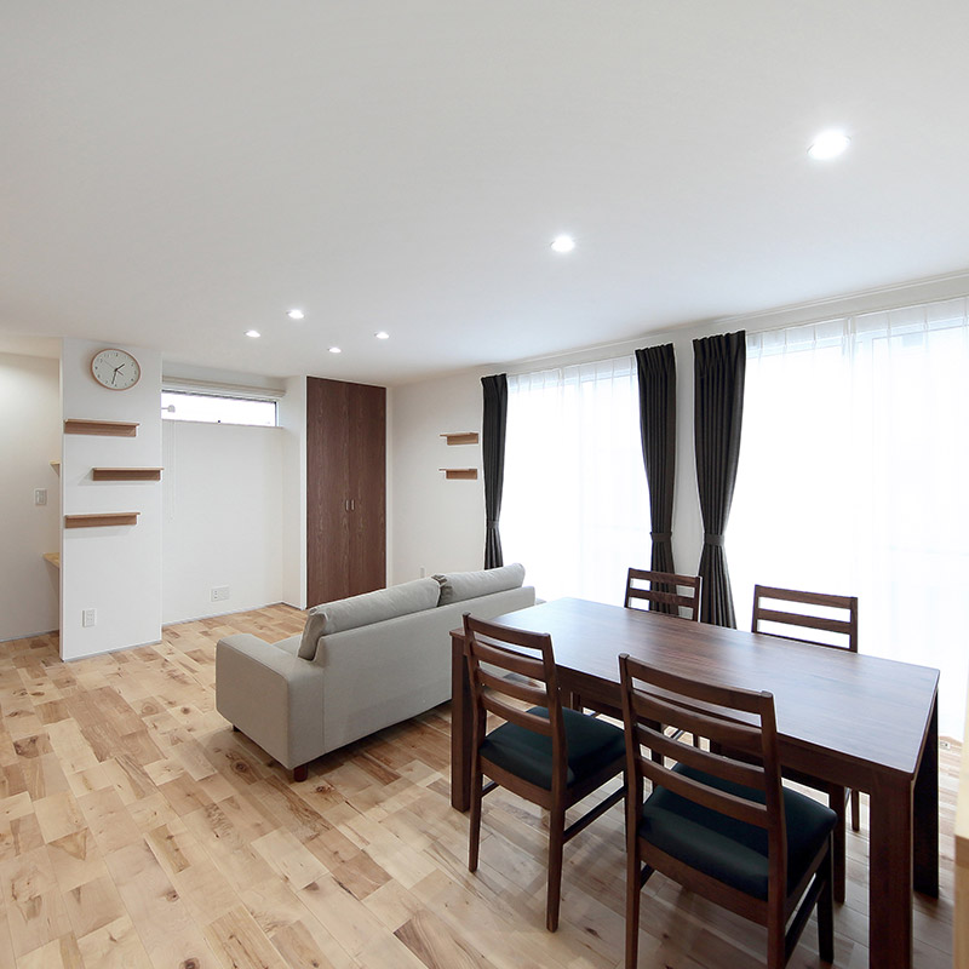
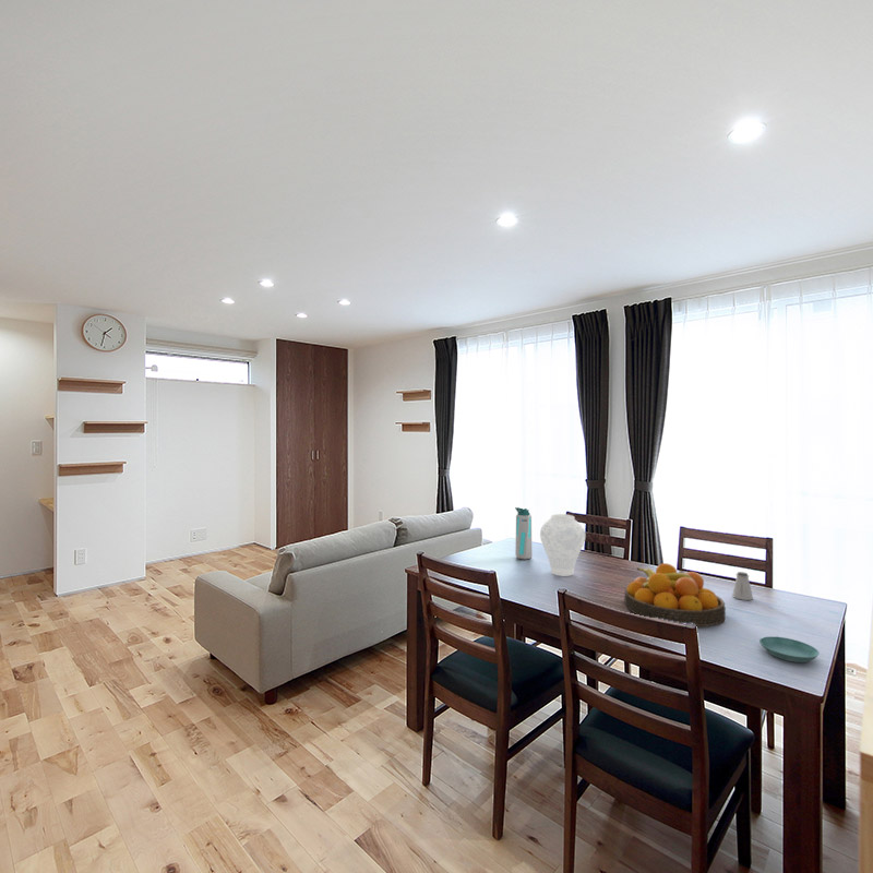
+ vase [539,513,587,577]
+ saltshaker [731,571,754,601]
+ saucer [758,635,821,663]
+ water bottle [514,506,534,561]
+ fruit bowl [623,562,727,627]
